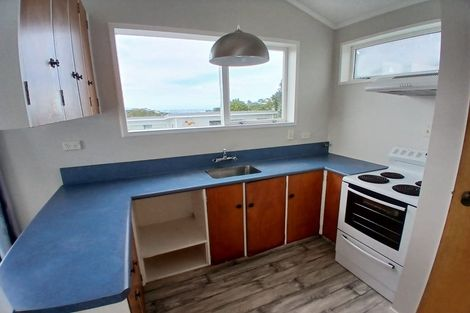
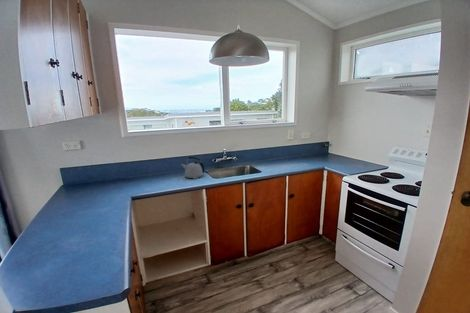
+ kettle [180,156,206,180]
